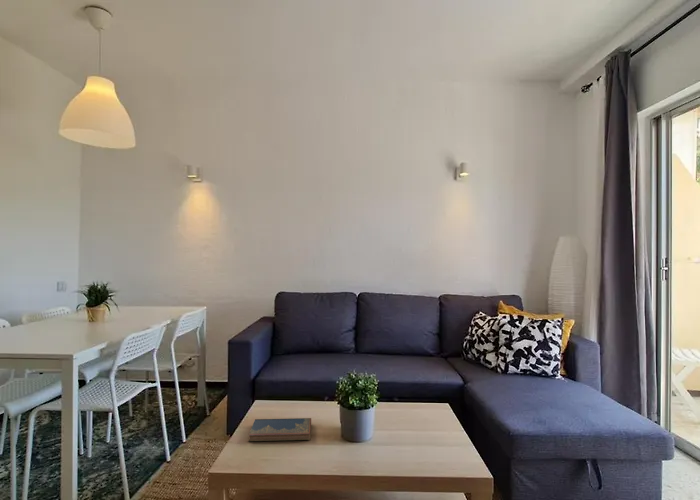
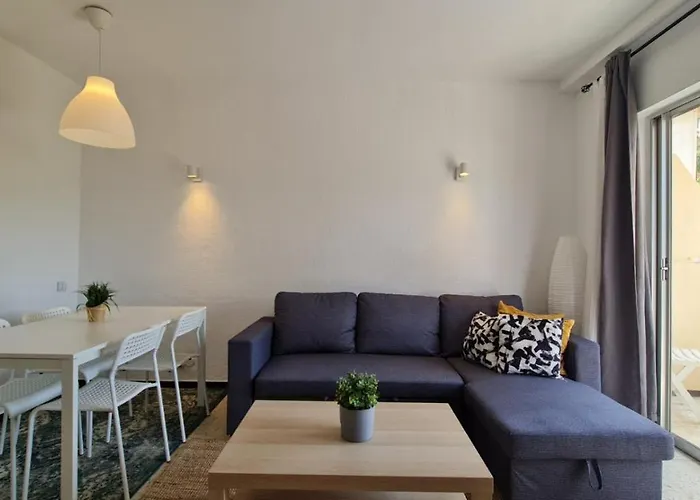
- hardcover book [248,417,312,442]
